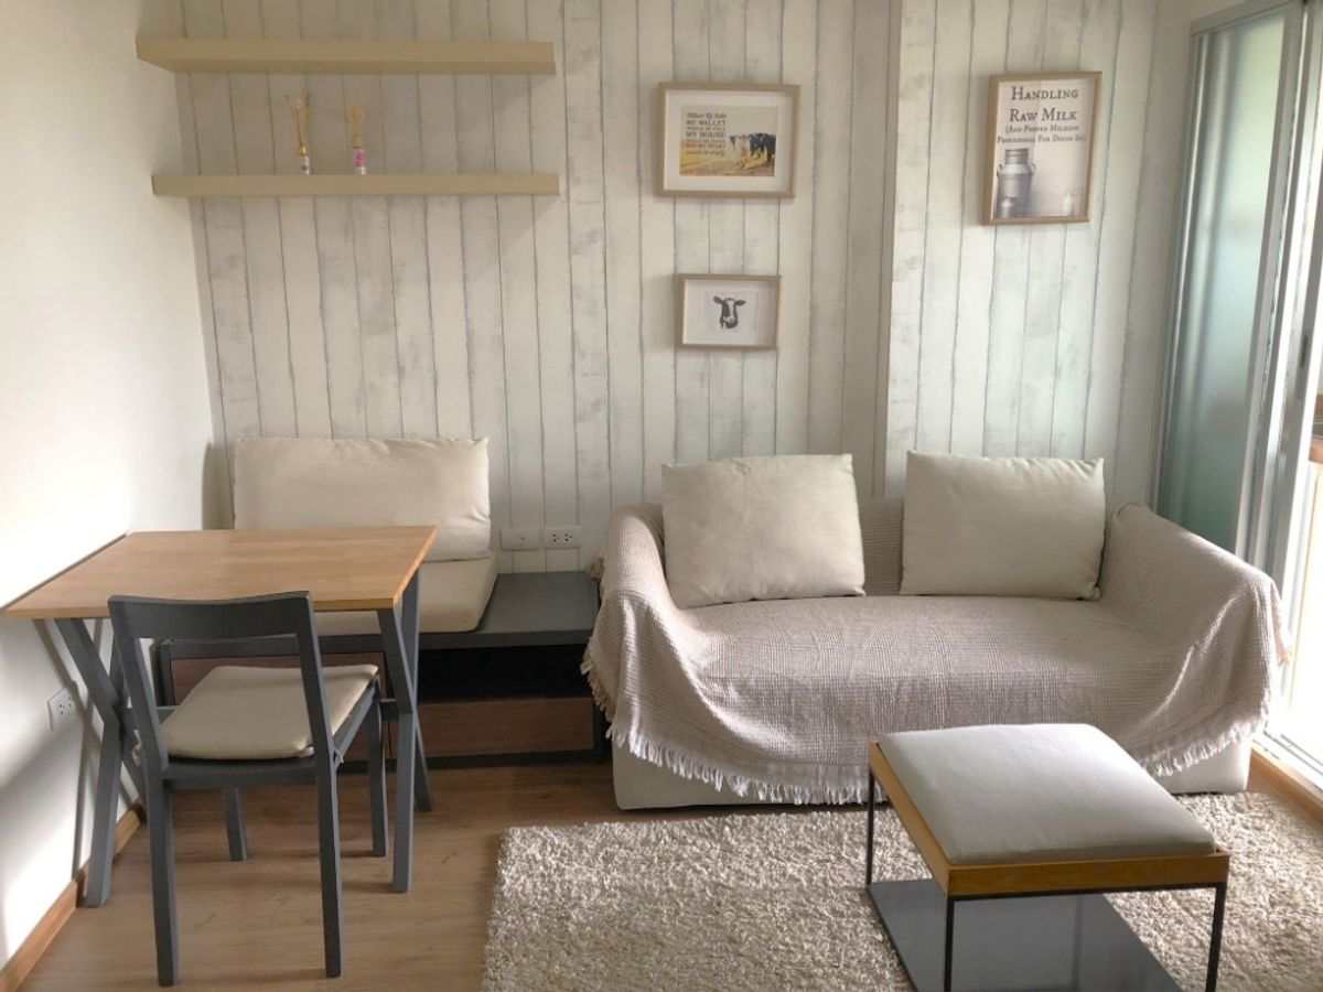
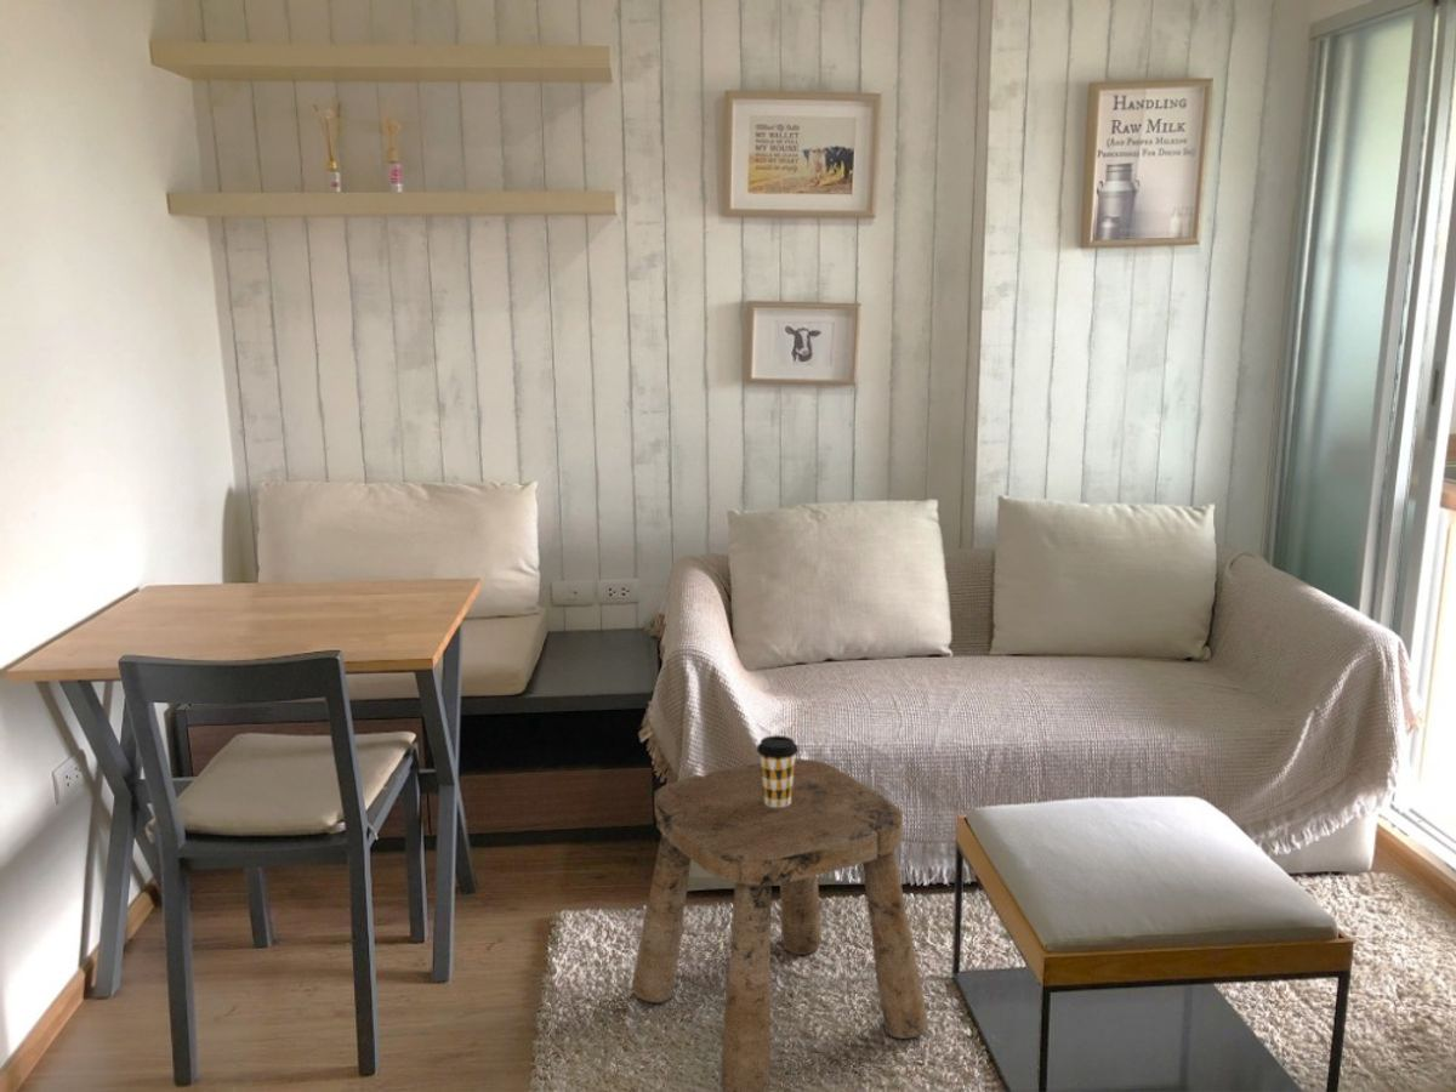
+ coffee cup [756,734,800,807]
+ stool [631,757,928,1092]
